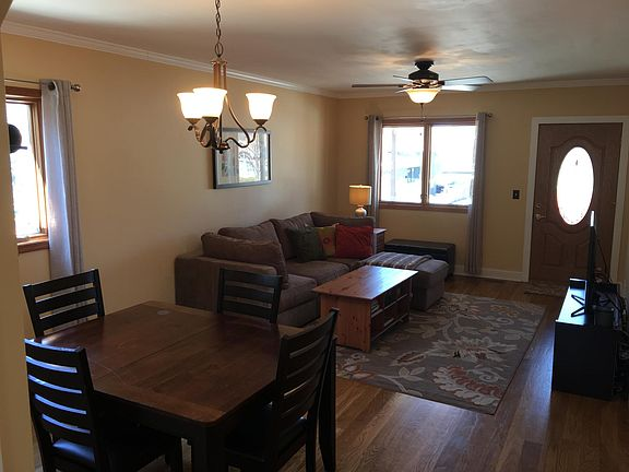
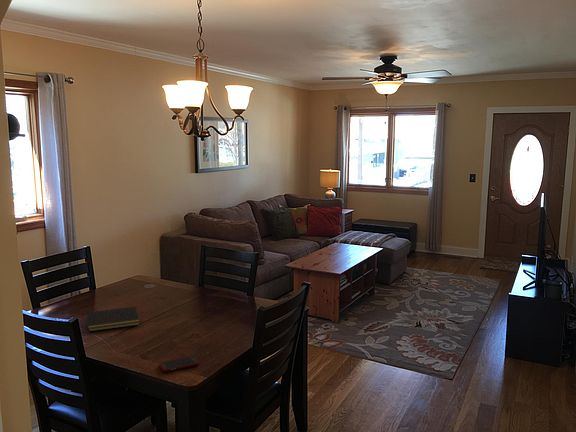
+ cell phone [159,355,200,373]
+ notepad [86,306,140,332]
